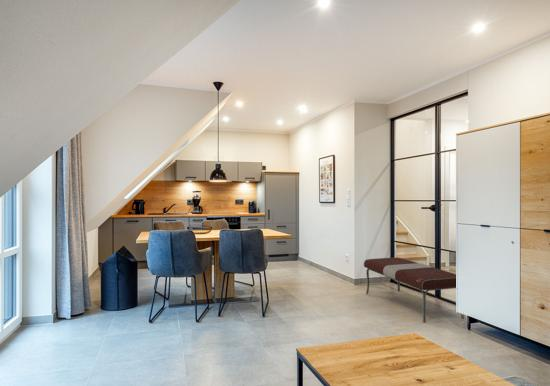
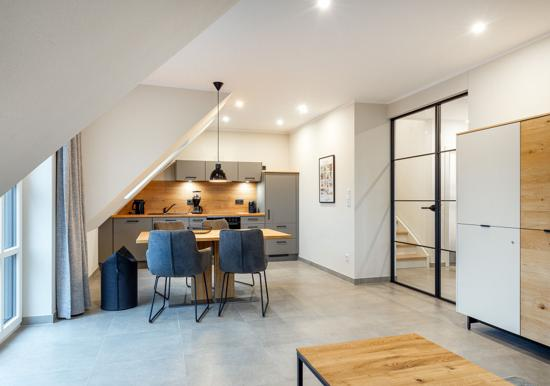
- bench [363,257,465,324]
